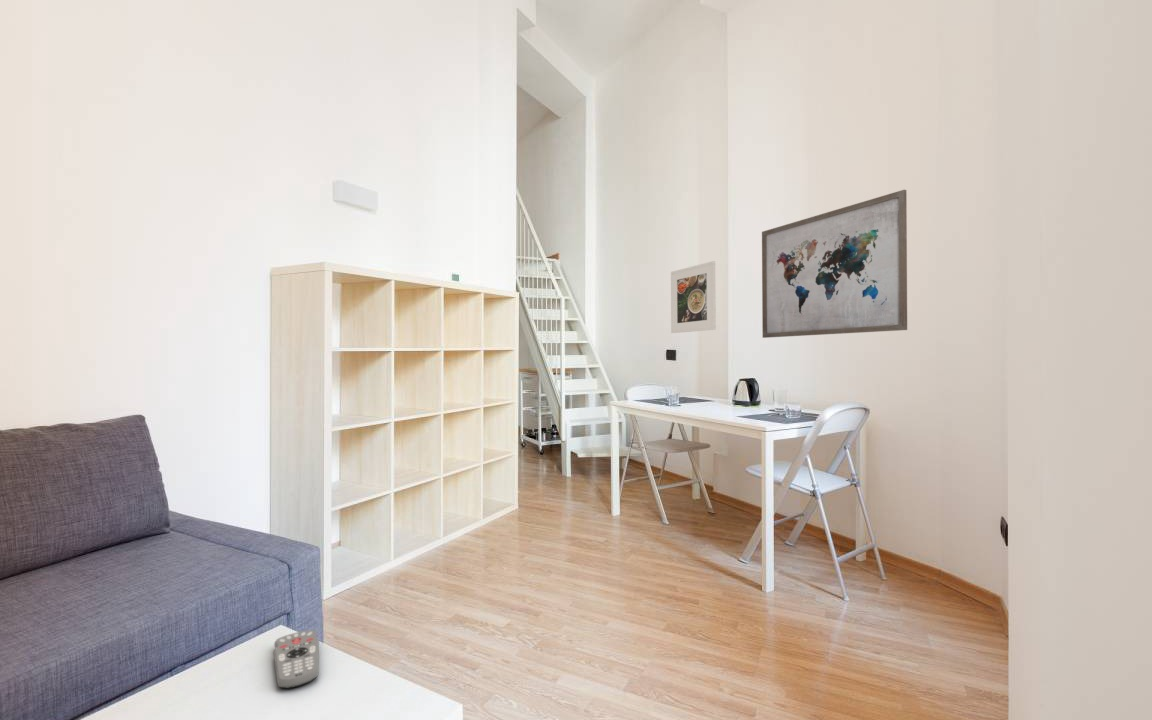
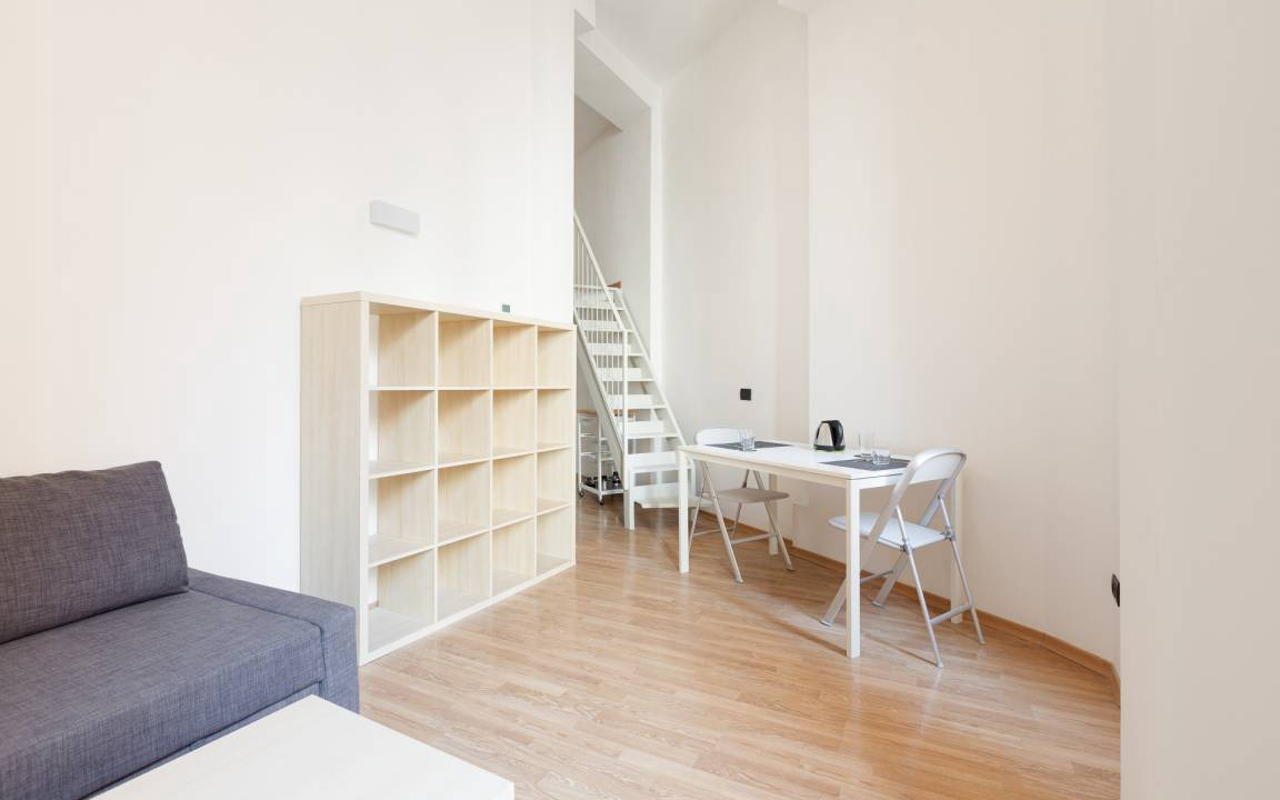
- wall art [761,189,908,339]
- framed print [670,260,717,334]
- remote control [273,629,320,689]
